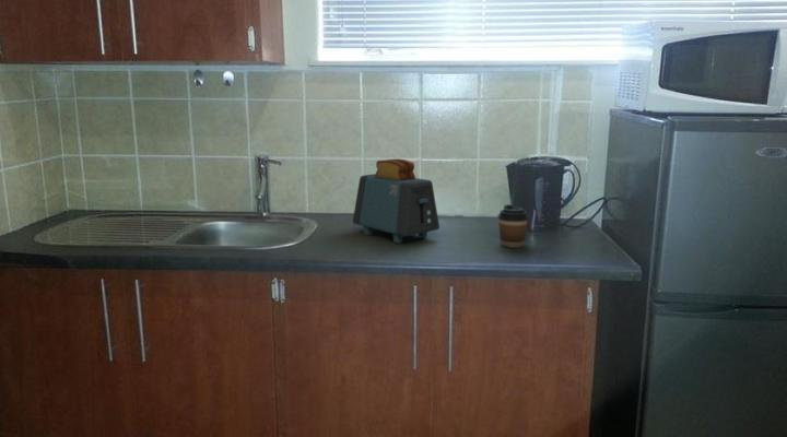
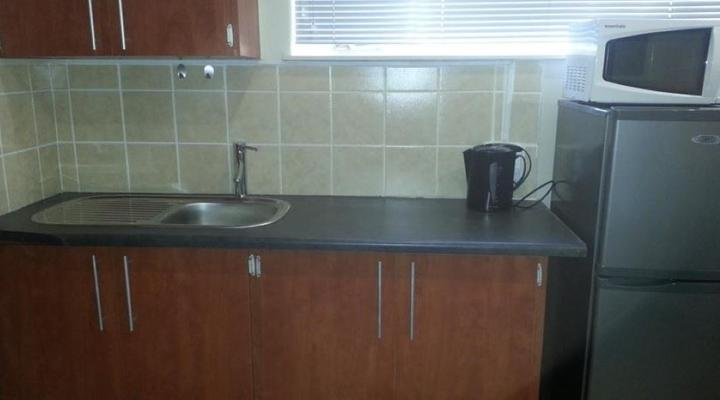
- coffee cup [497,203,530,249]
- toaster [352,157,441,245]
